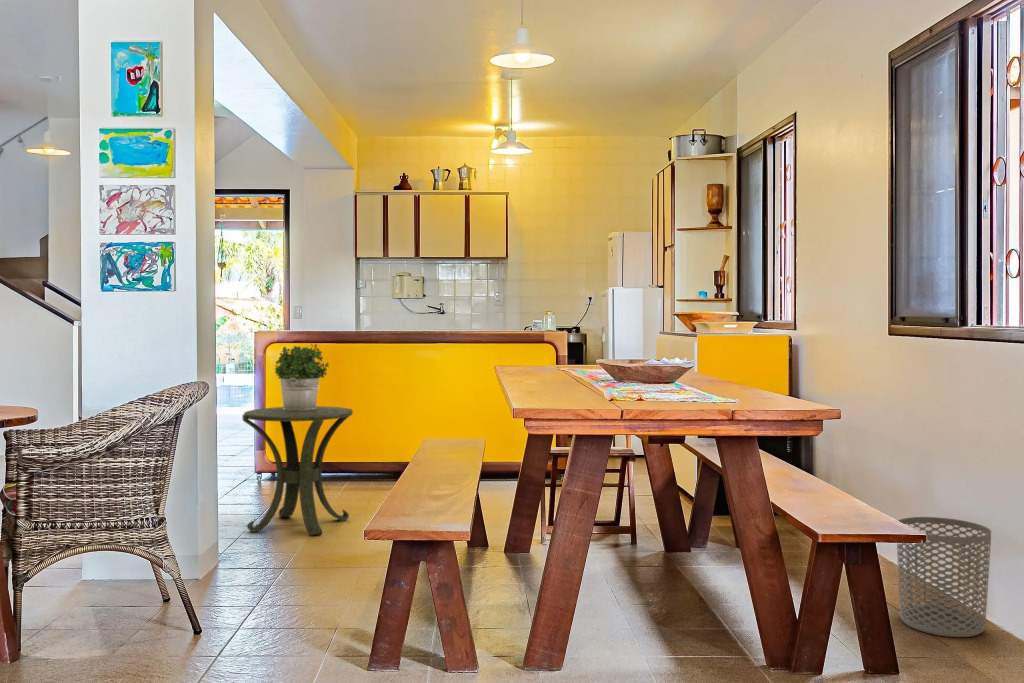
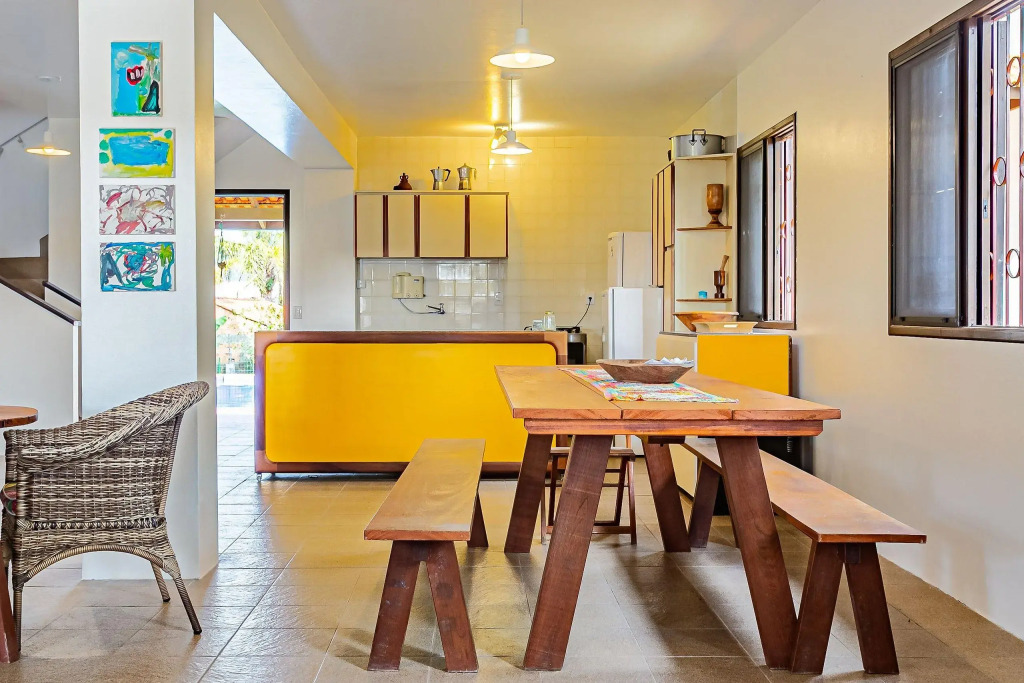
- waste bin [896,516,992,638]
- potted plant [273,343,330,411]
- side table [241,405,354,537]
